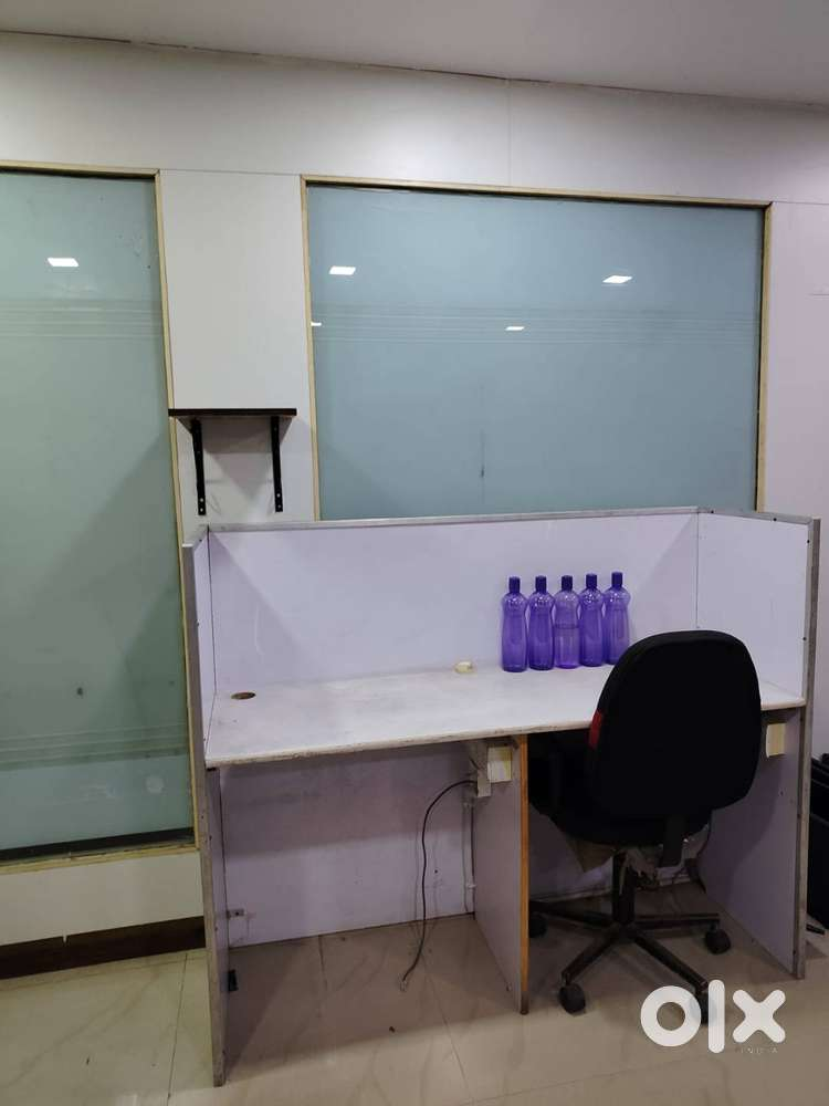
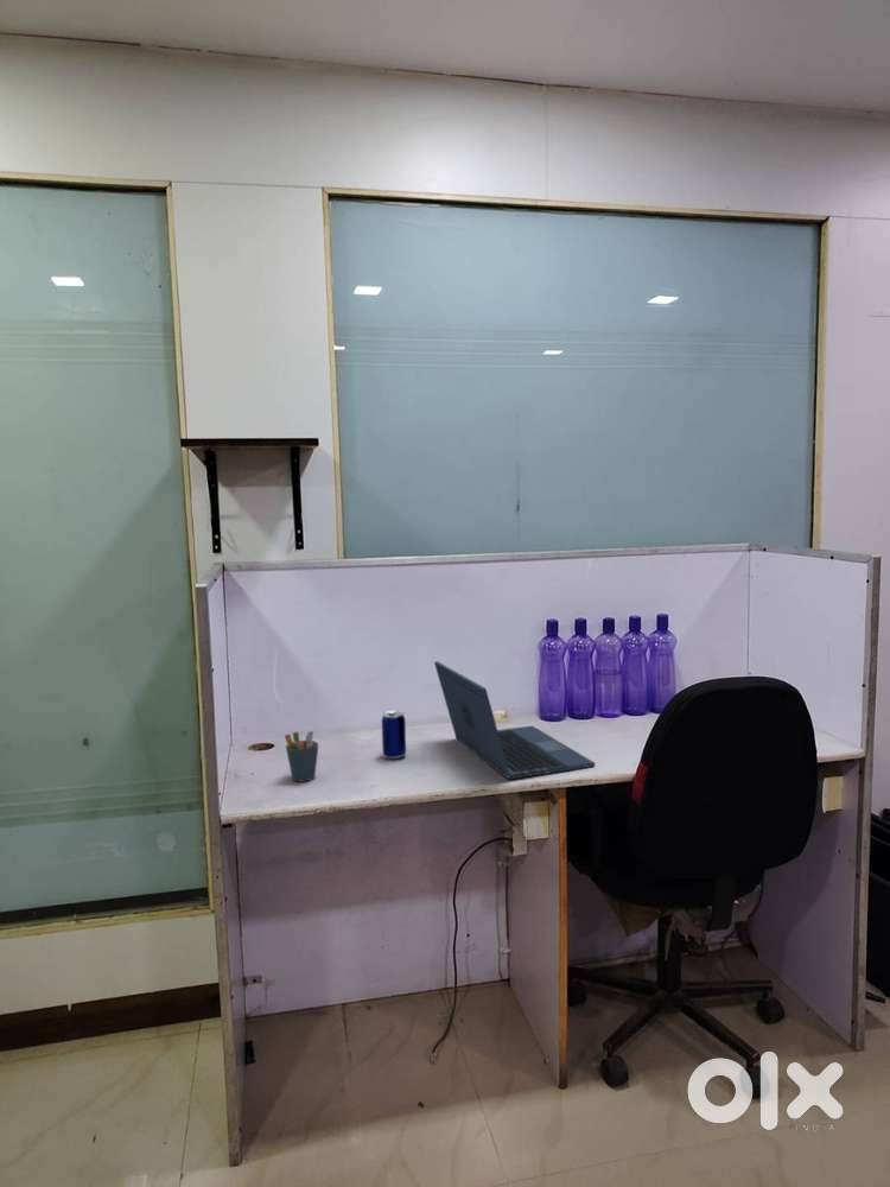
+ laptop [433,660,596,780]
+ pen holder [284,729,319,782]
+ beer can [380,710,407,760]
